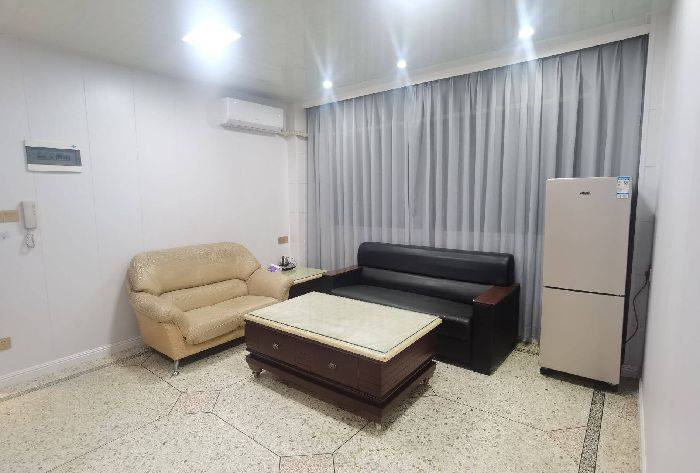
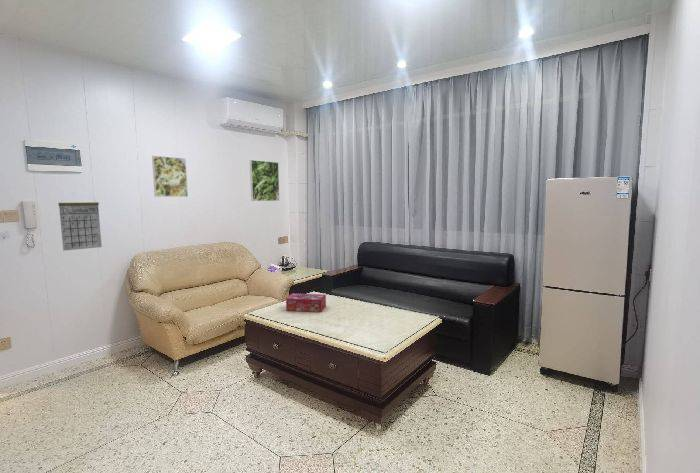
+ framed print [249,159,281,202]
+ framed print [151,155,189,198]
+ calendar [57,192,103,252]
+ tissue box [285,292,327,313]
